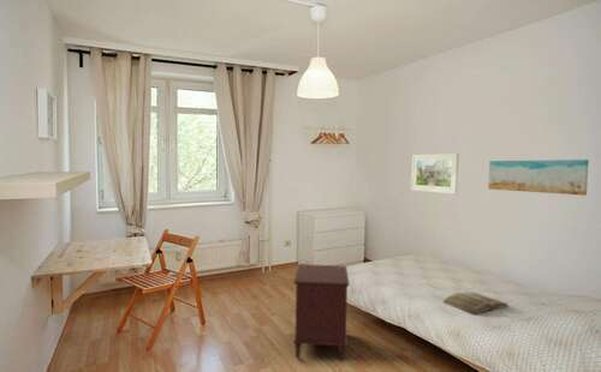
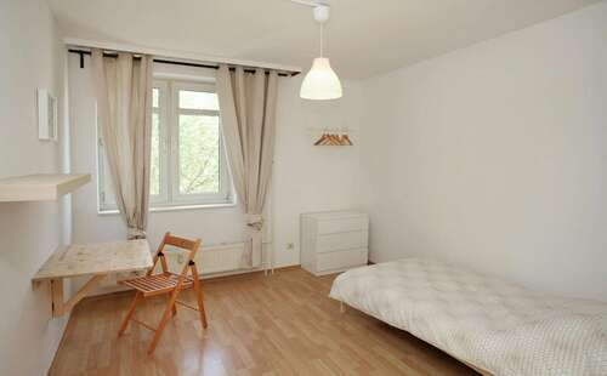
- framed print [410,152,459,196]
- book [442,290,508,316]
- wall art [487,158,590,197]
- nightstand [292,263,351,361]
